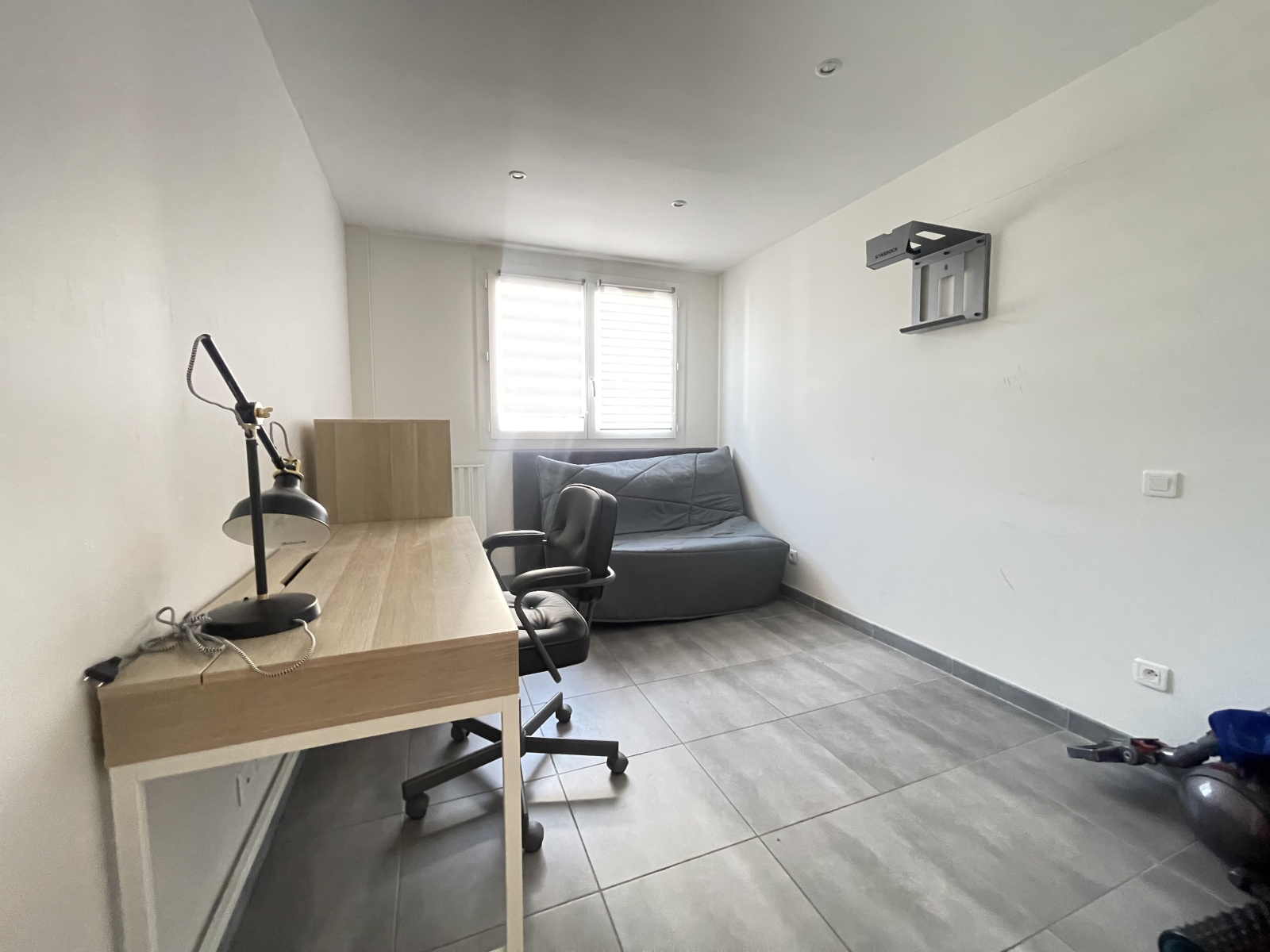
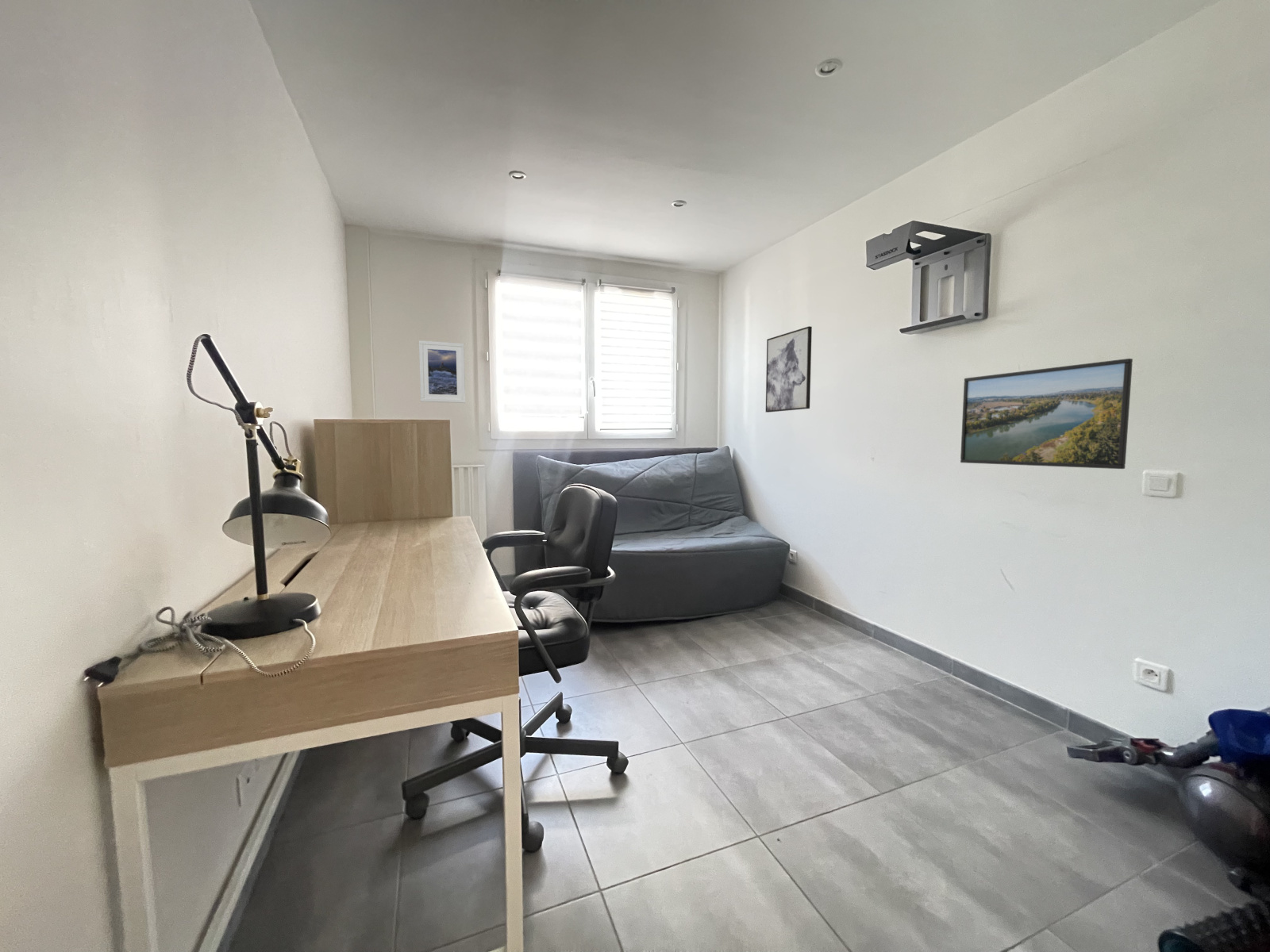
+ wall art [765,326,813,413]
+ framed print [960,358,1133,470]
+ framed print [418,340,466,404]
